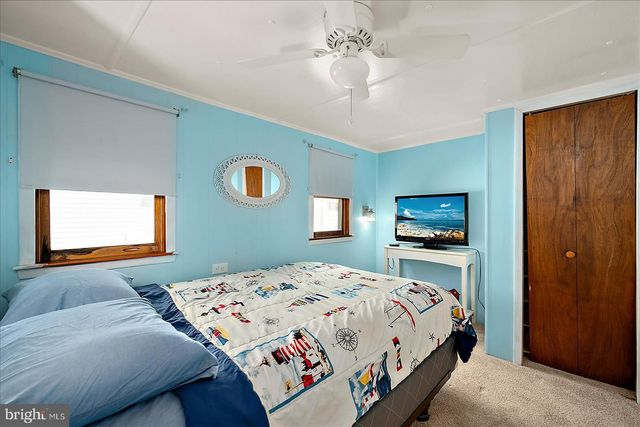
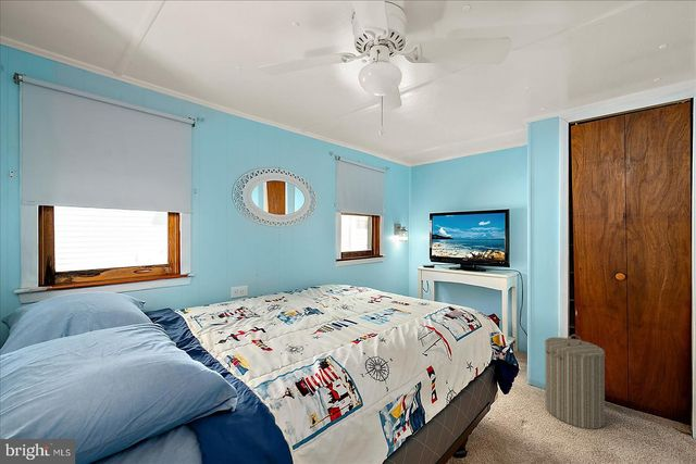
+ laundry hamper [544,334,606,430]
